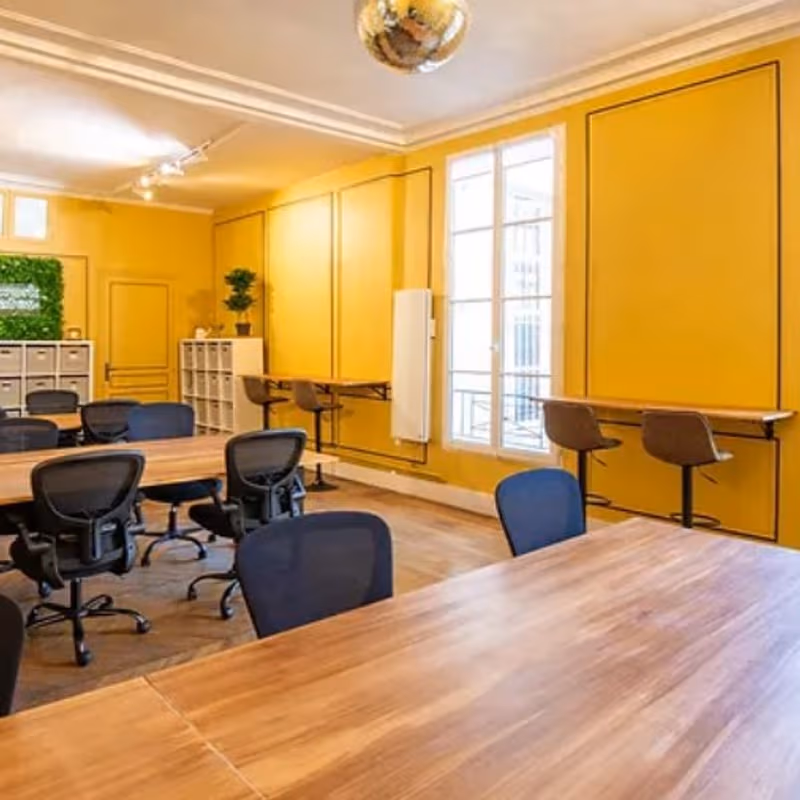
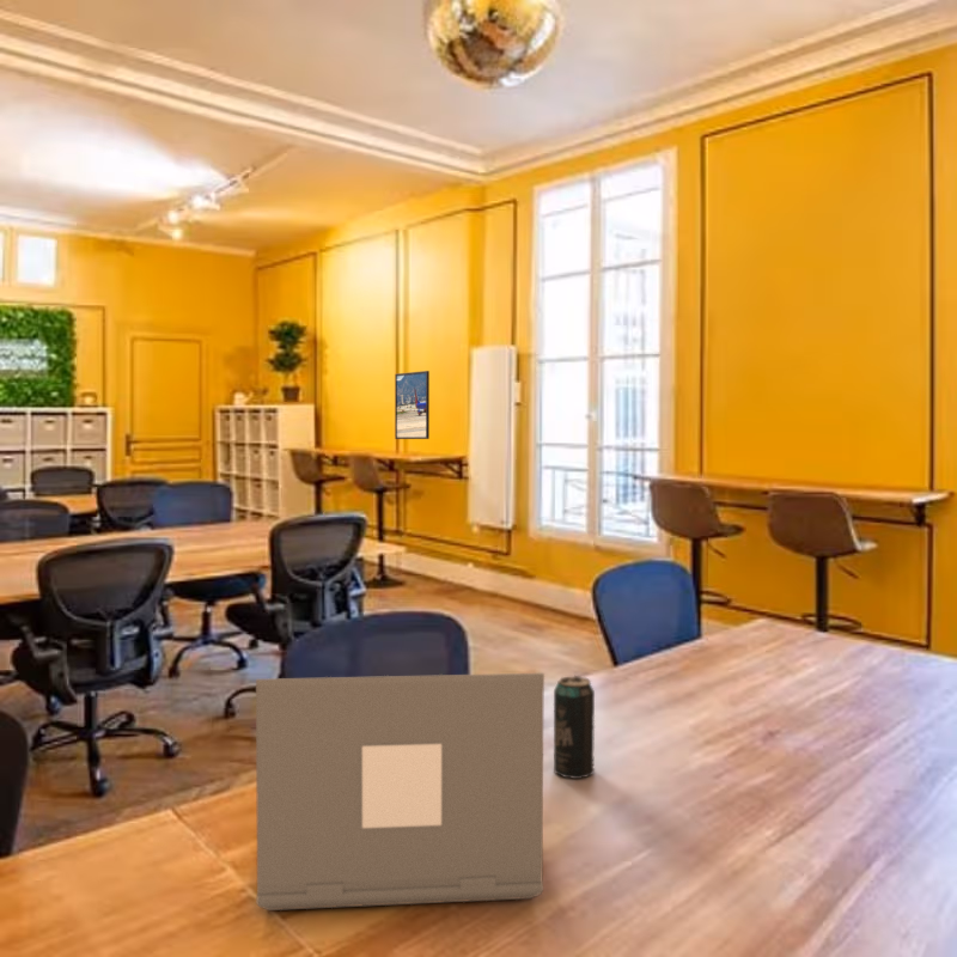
+ beverage can [553,675,596,780]
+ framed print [394,370,431,440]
+ laptop [255,672,545,912]
